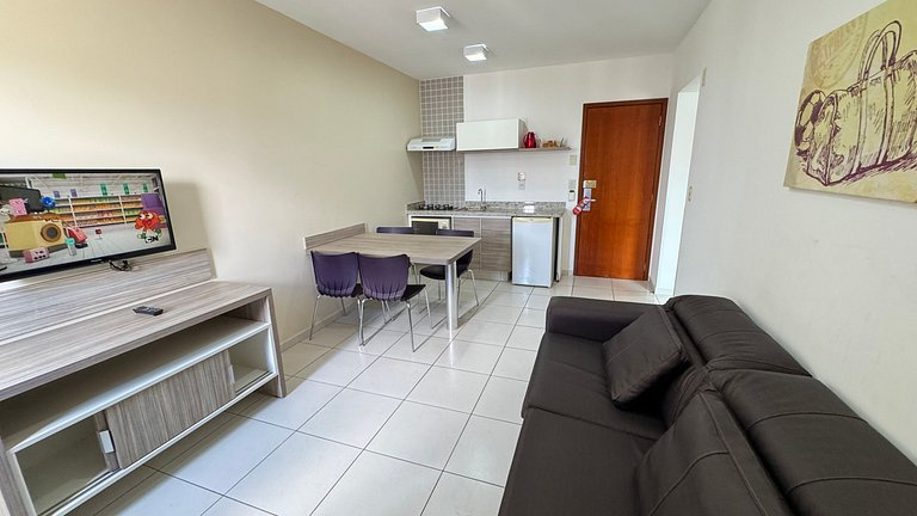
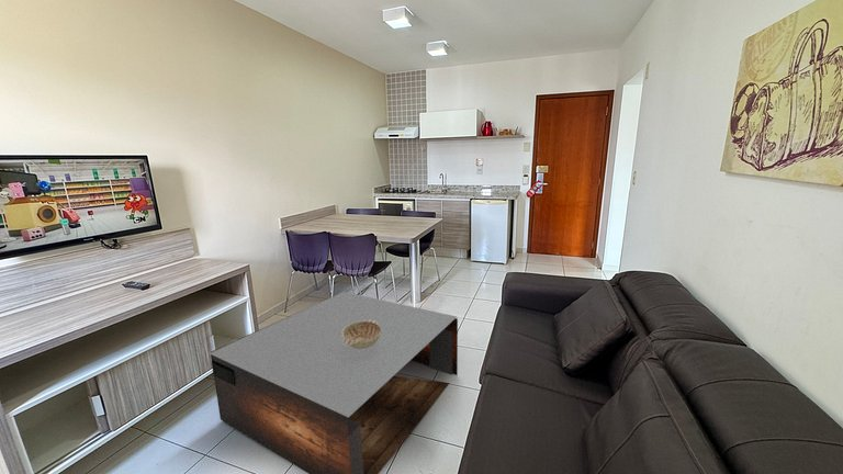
+ decorative bowl [341,319,382,349]
+ coffee table [209,291,459,474]
